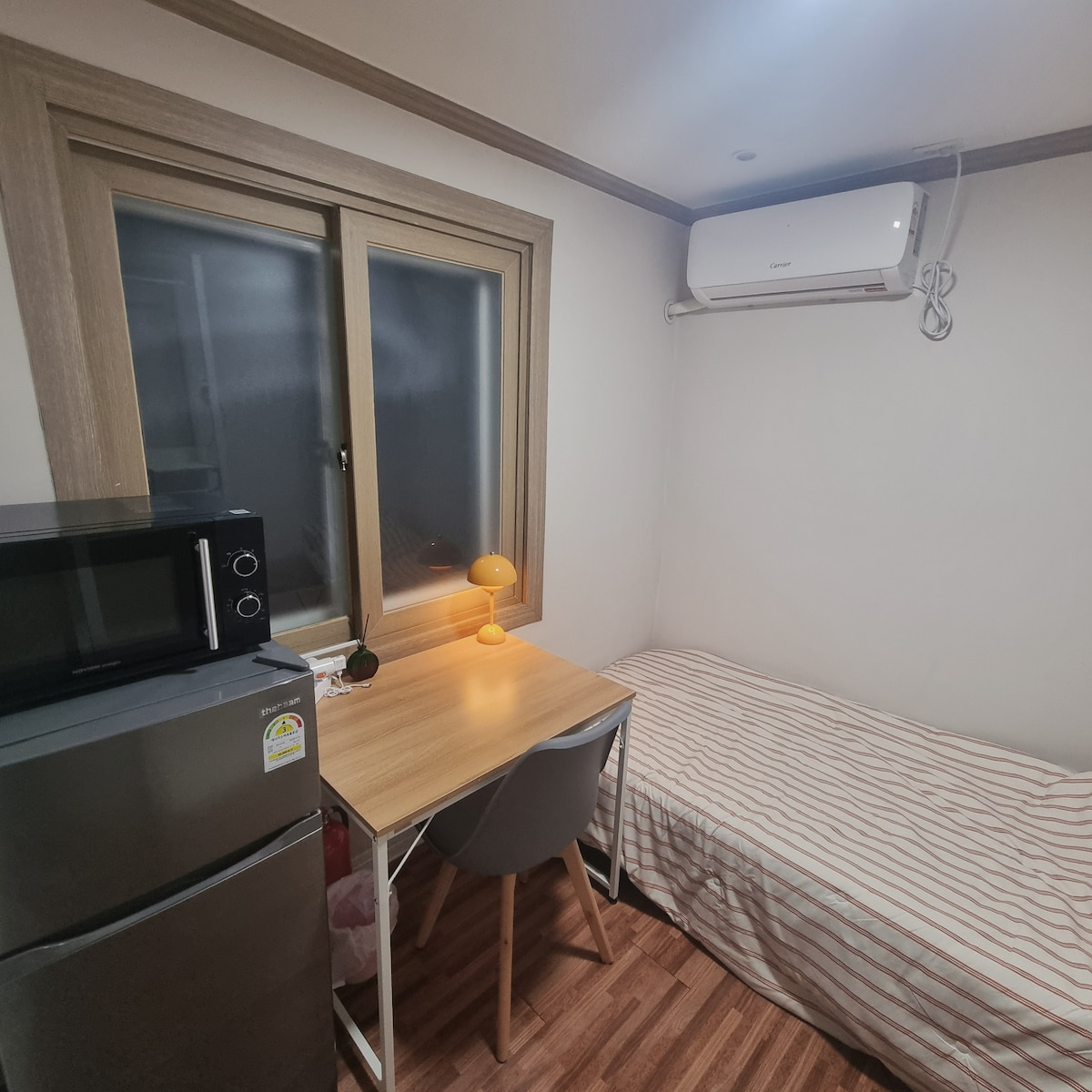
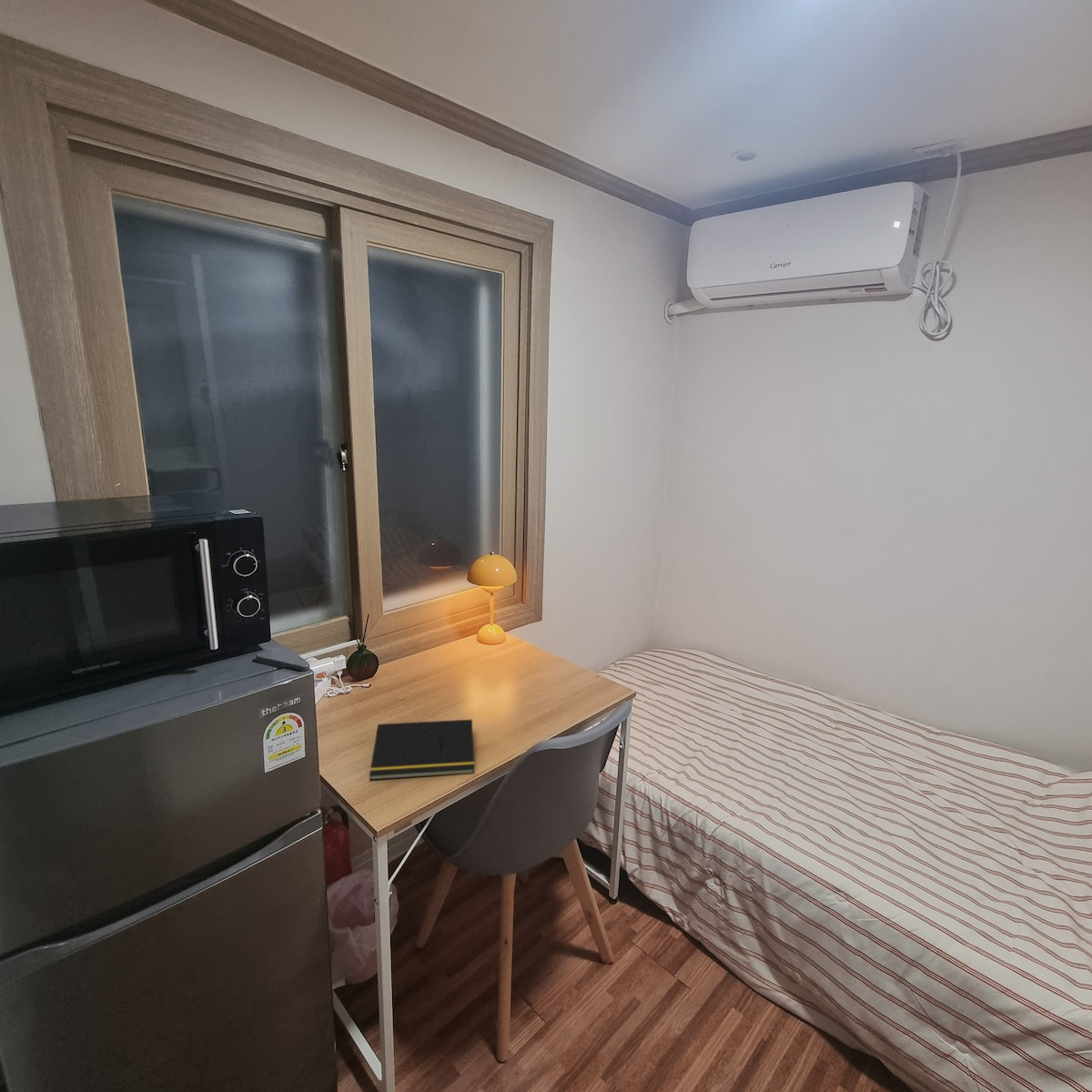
+ notepad [369,719,475,781]
